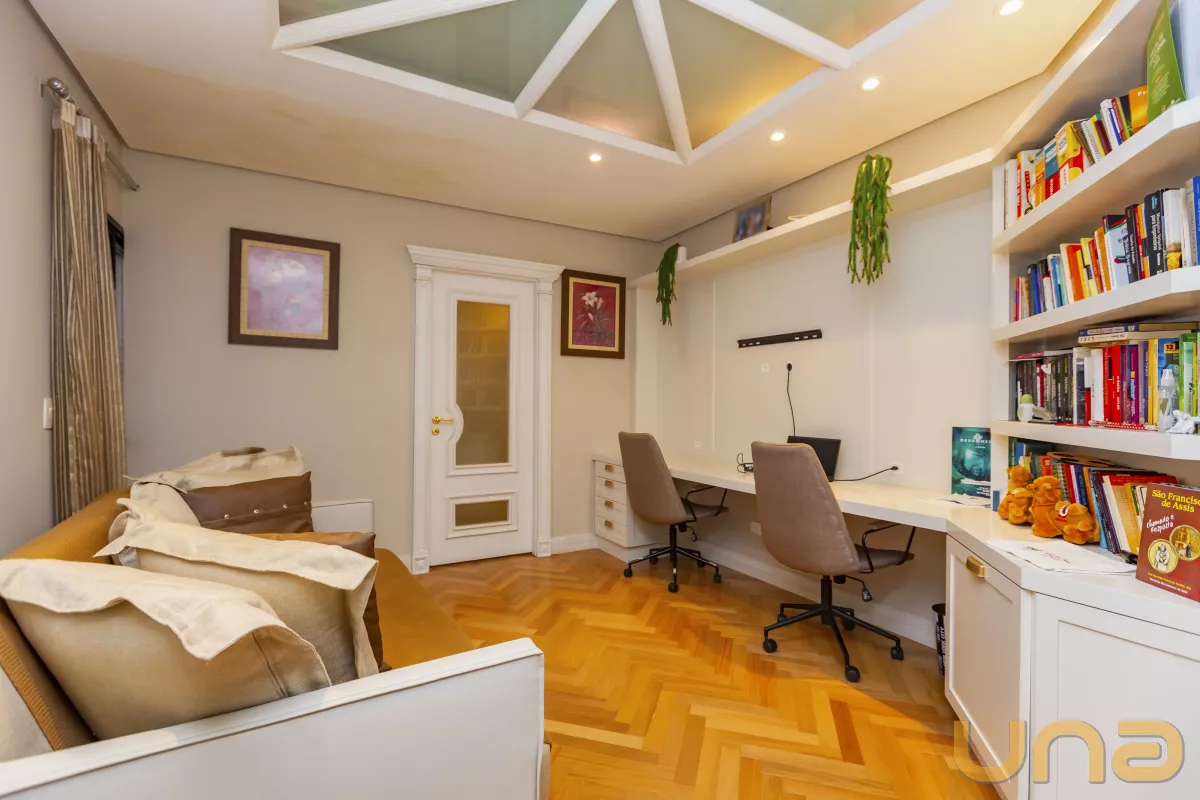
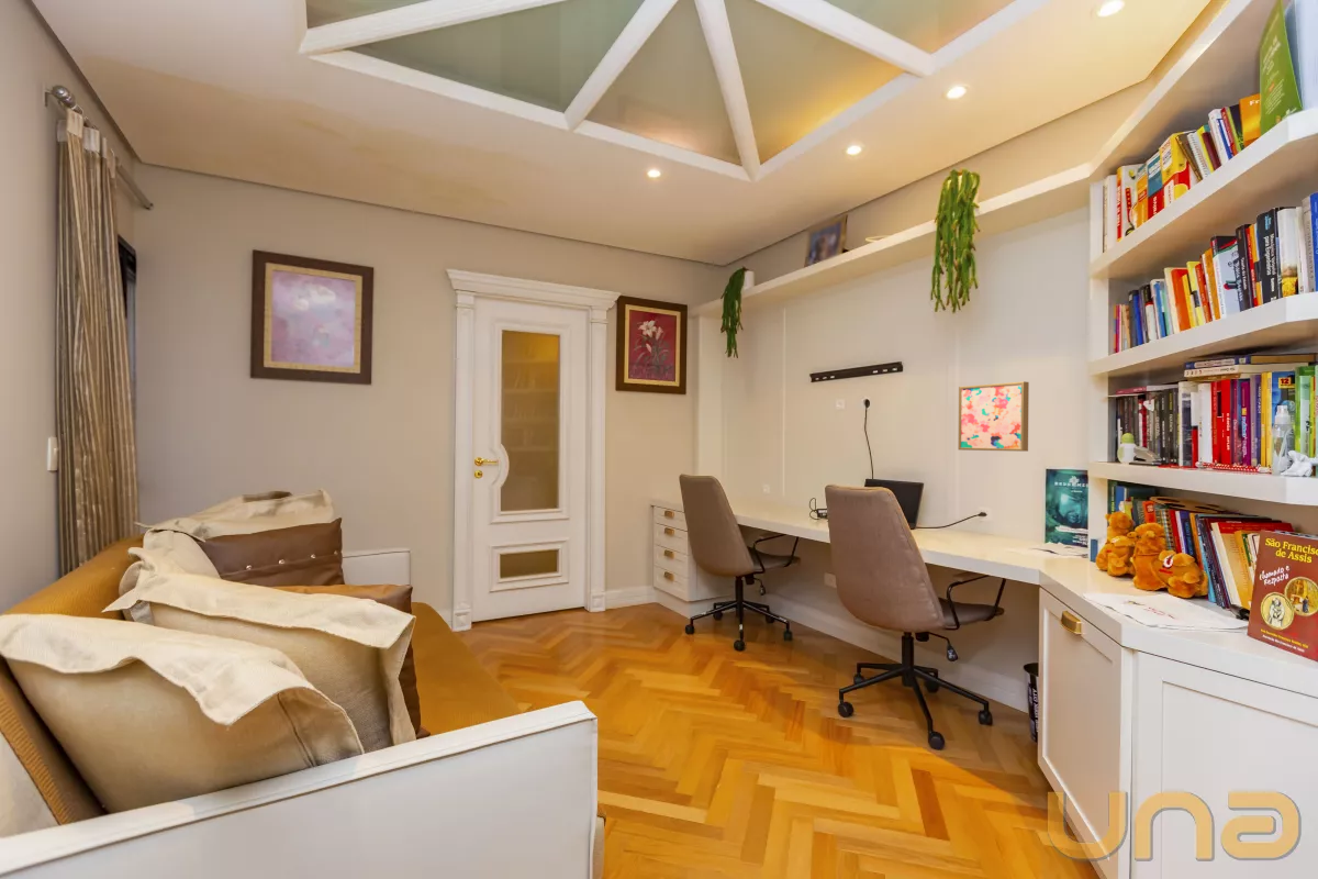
+ wall art [958,380,1030,453]
